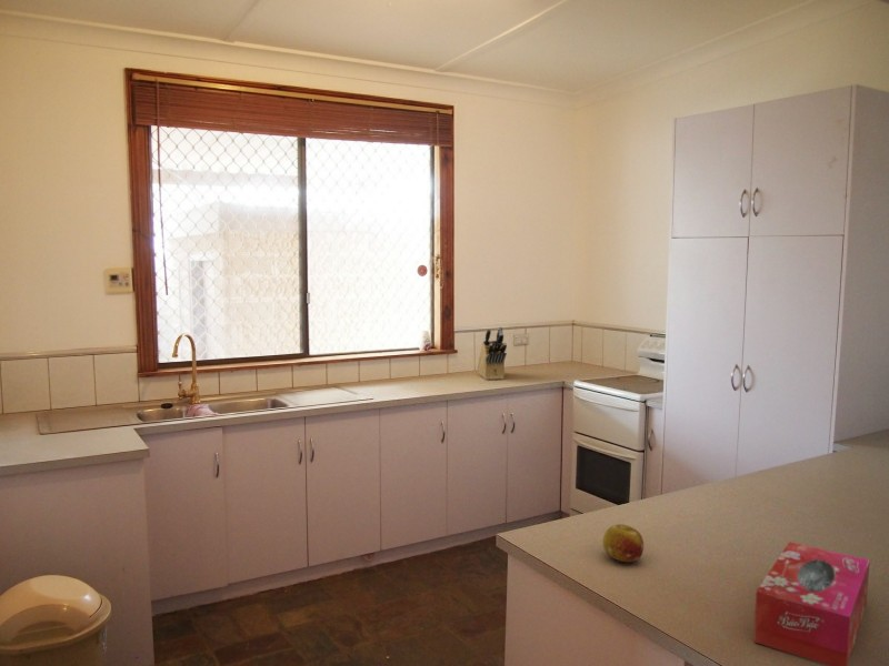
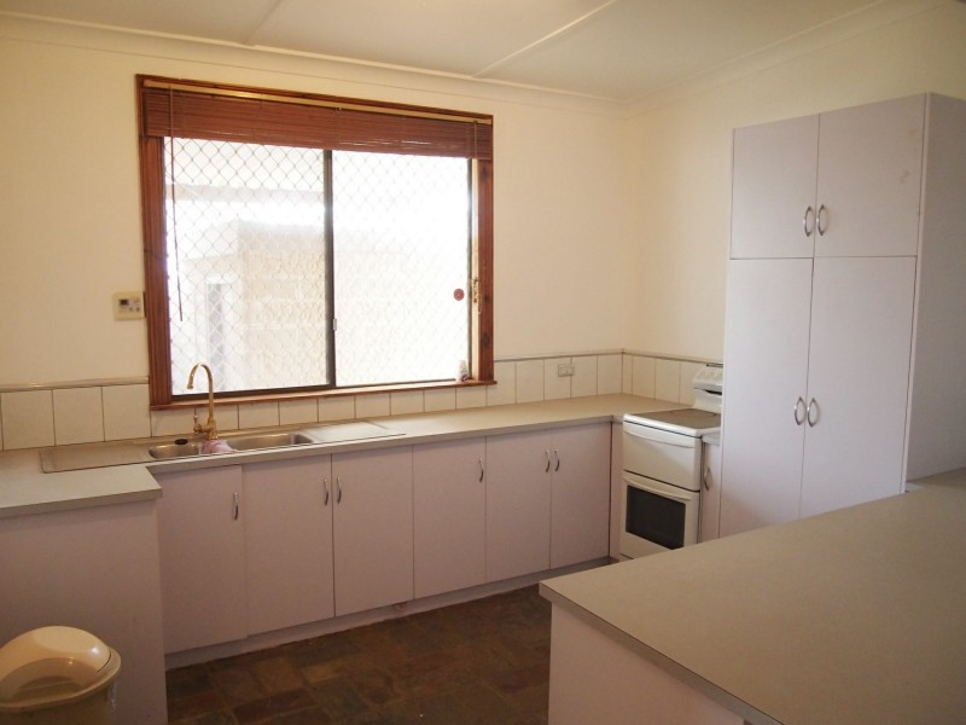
- fruit [602,523,645,563]
- tissue box [752,541,871,666]
- knife block [477,325,508,381]
